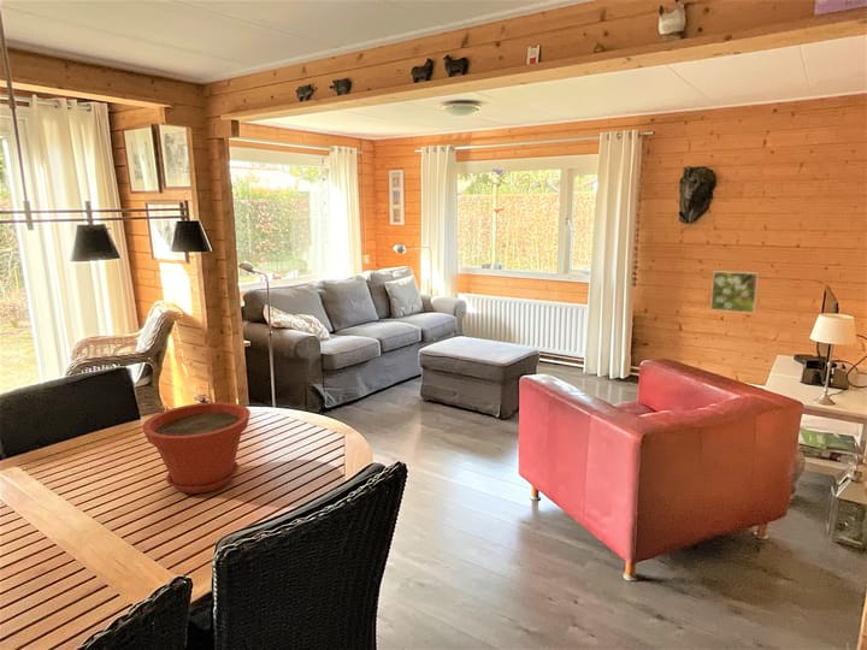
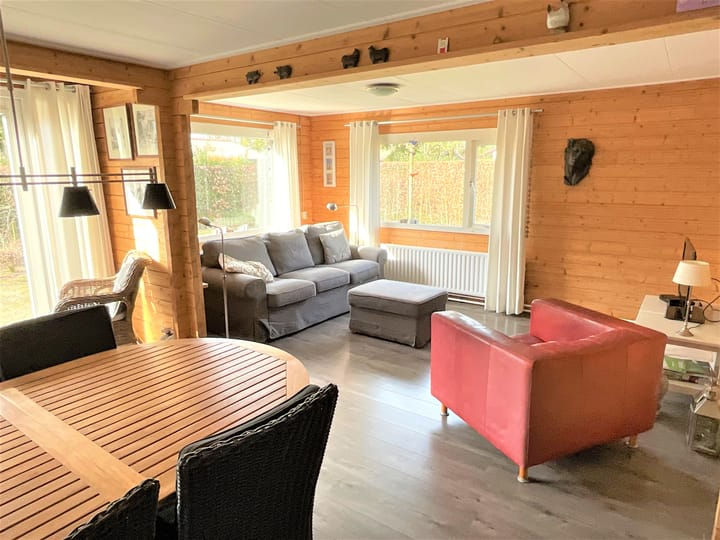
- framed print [709,270,760,314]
- plant pot [141,401,252,495]
